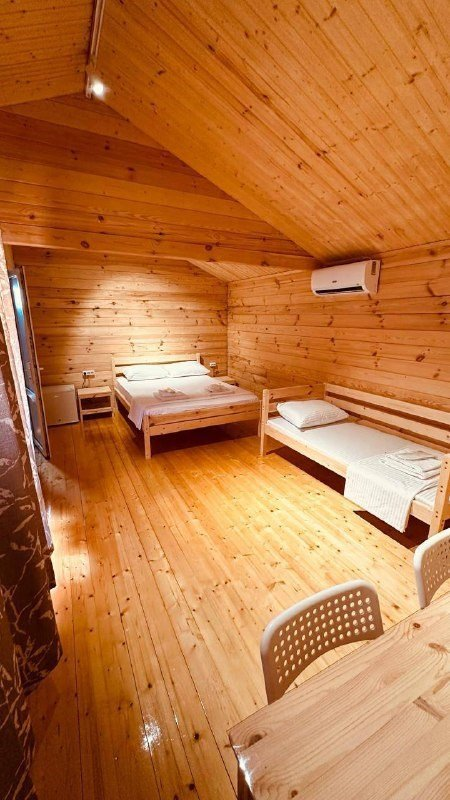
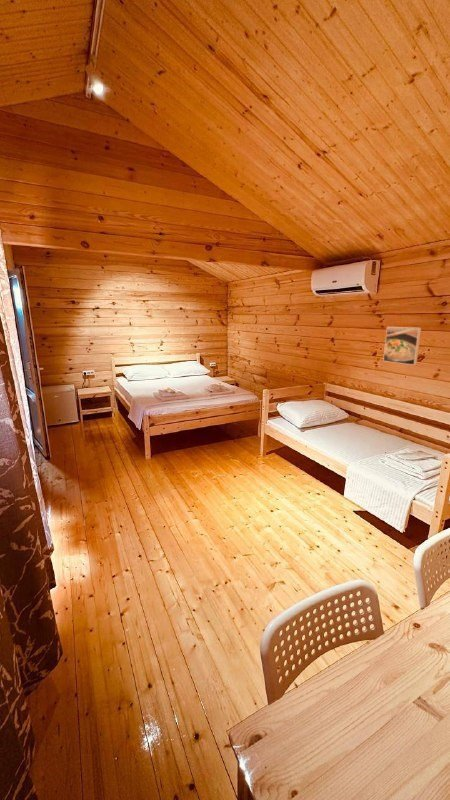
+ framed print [382,326,422,366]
